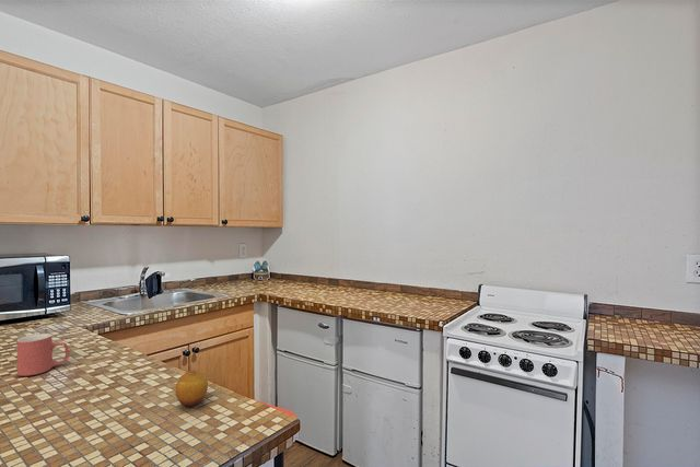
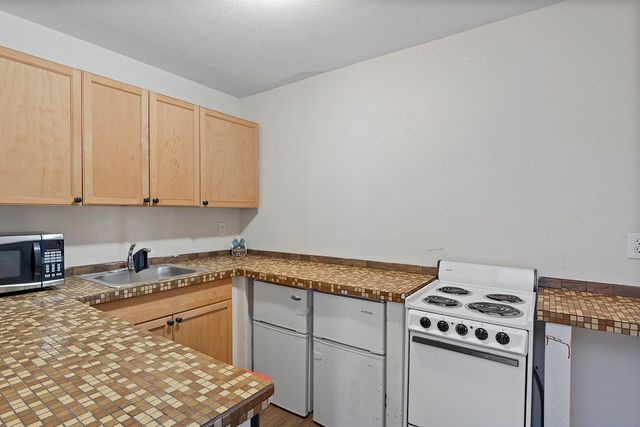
- mug [16,332,70,377]
- fruit [175,369,209,408]
